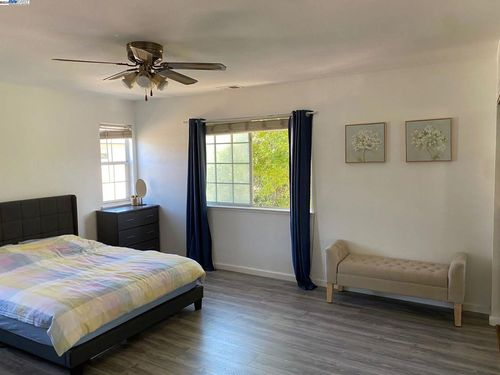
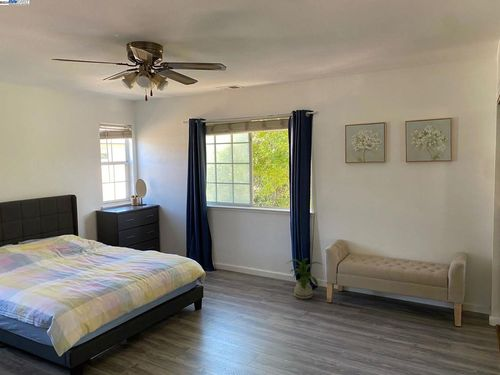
+ house plant [285,257,324,300]
